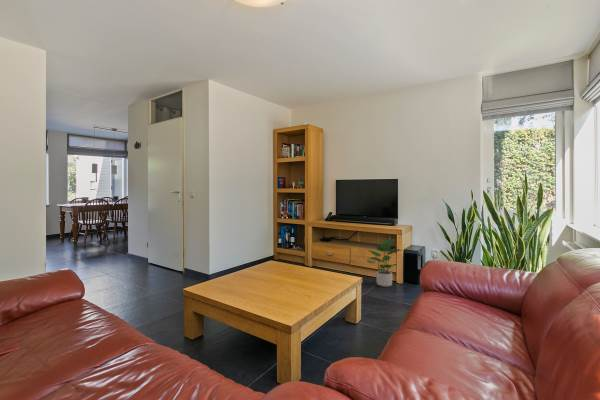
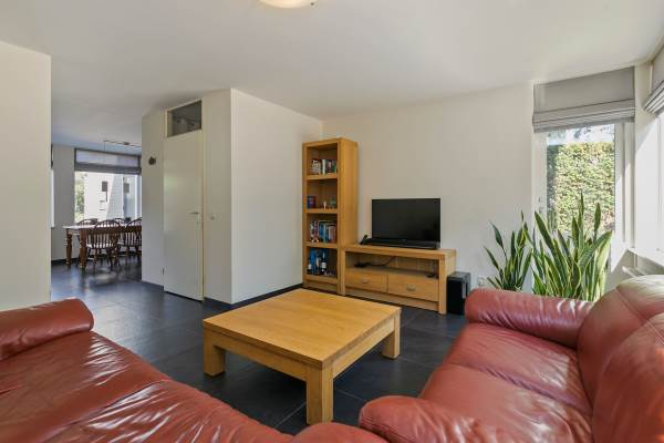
- potted plant [367,238,402,288]
